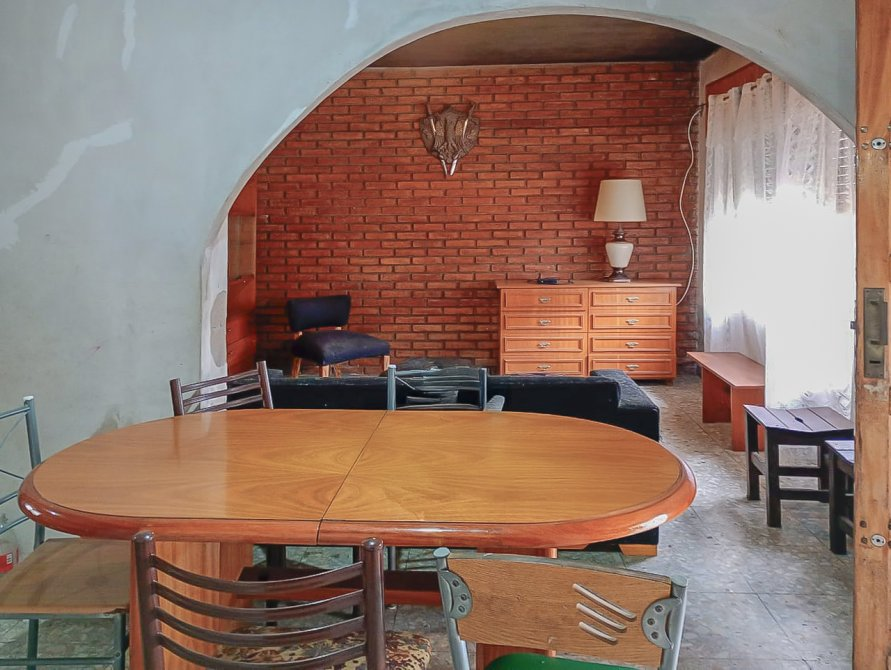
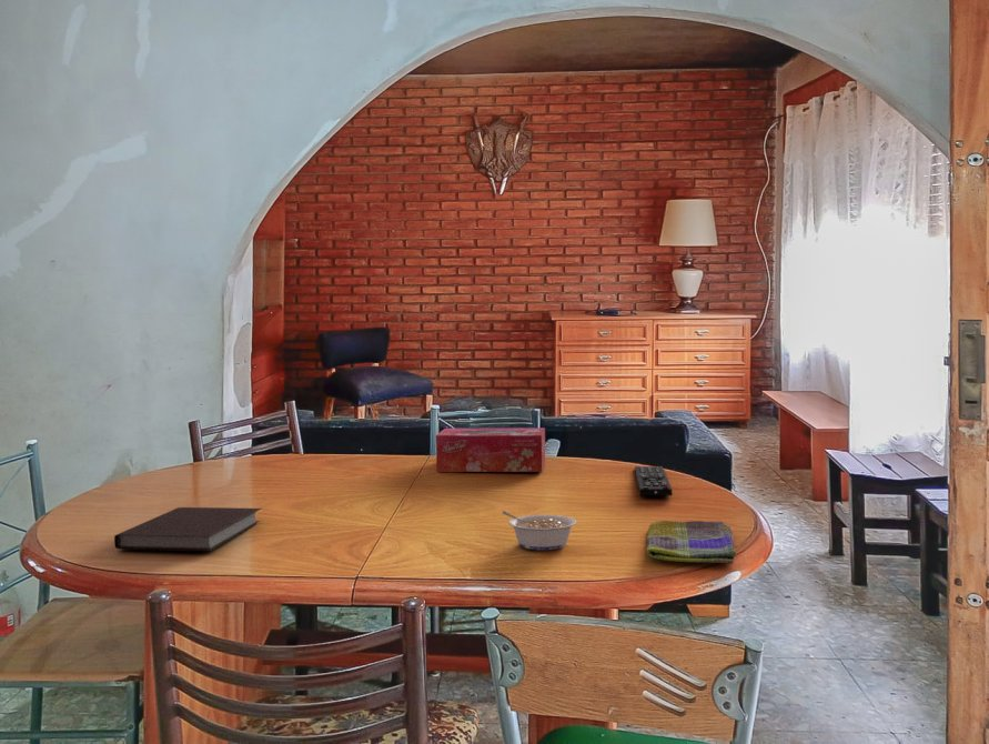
+ notebook [113,506,262,552]
+ dish towel [645,520,737,564]
+ tissue box [435,426,546,473]
+ legume [501,510,577,551]
+ remote control [634,465,673,496]
